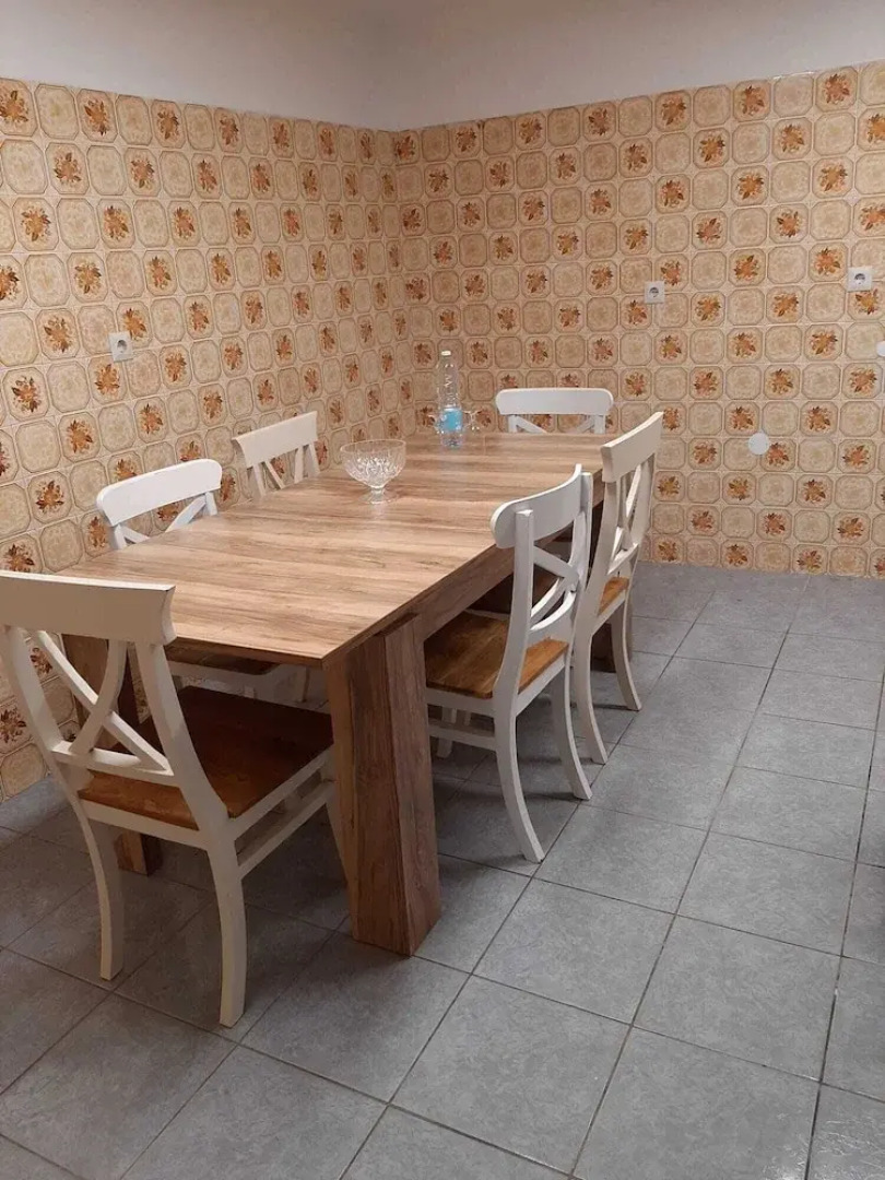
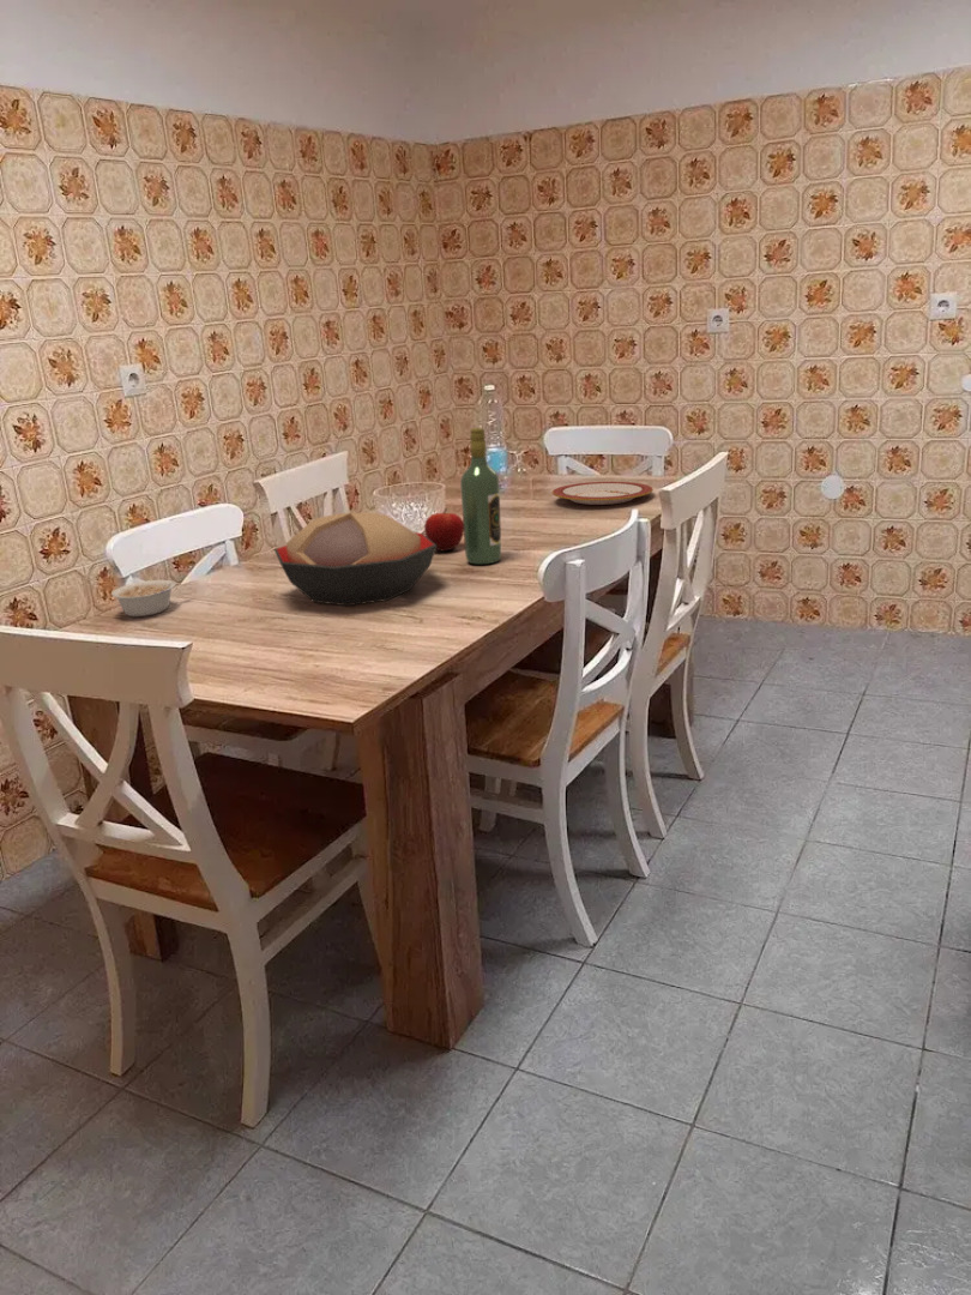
+ decorative bowl [273,511,436,607]
+ plate [551,481,655,506]
+ fruit [423,507,464,552]
+ wine bottle [459,427,502,566]
+ legume [110,574,187,618]
